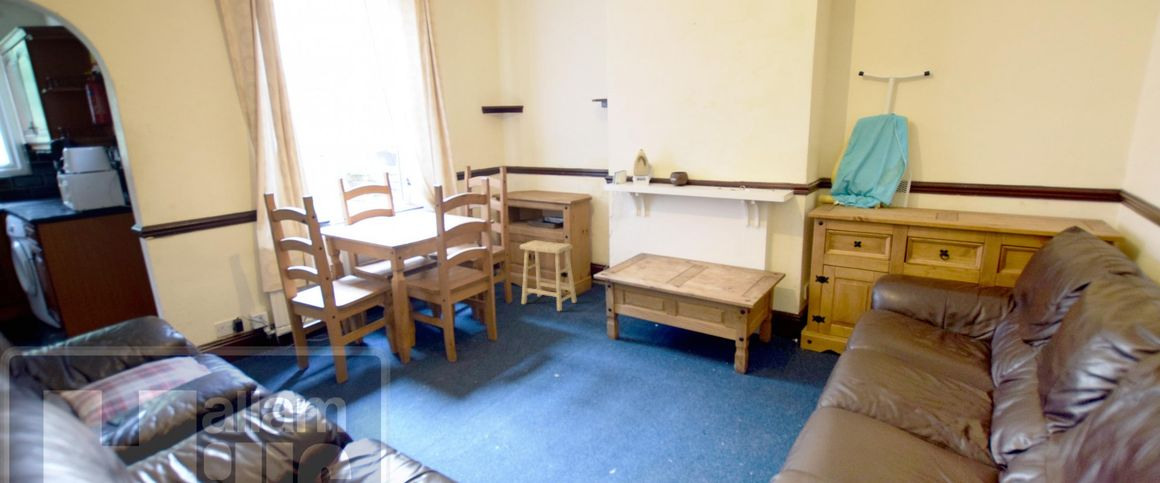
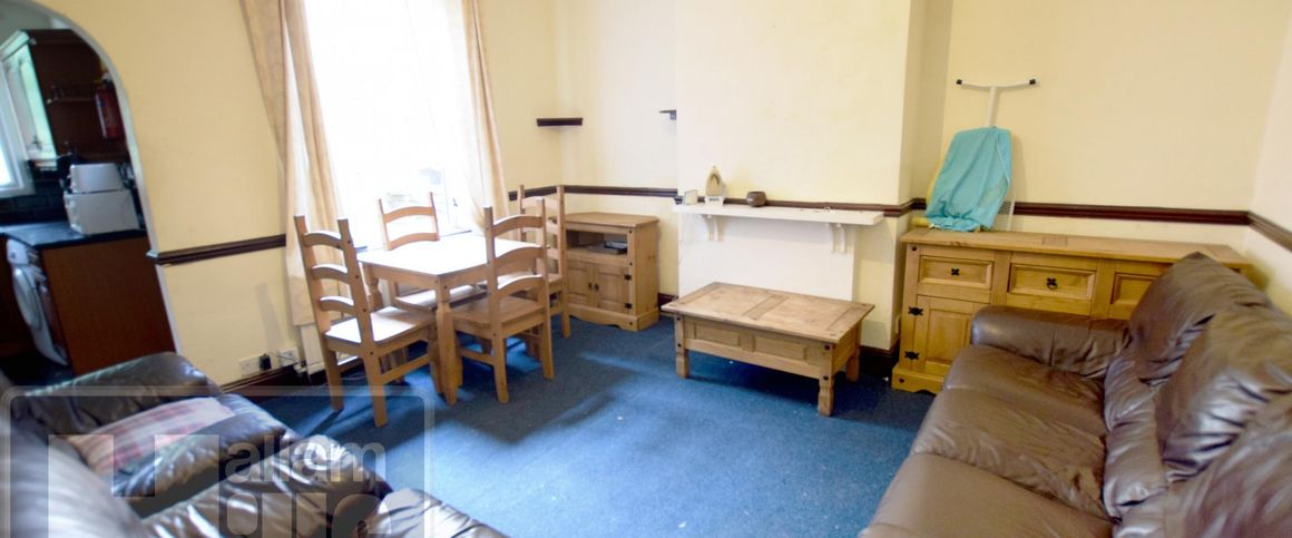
- footstool [519,239,578,312]
